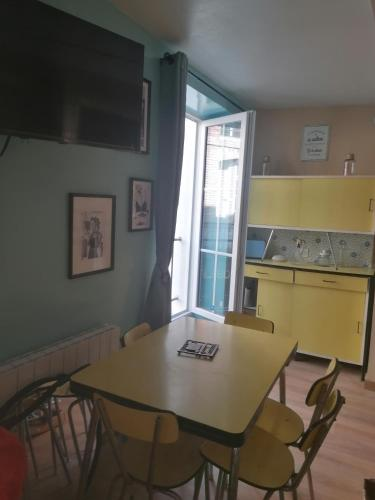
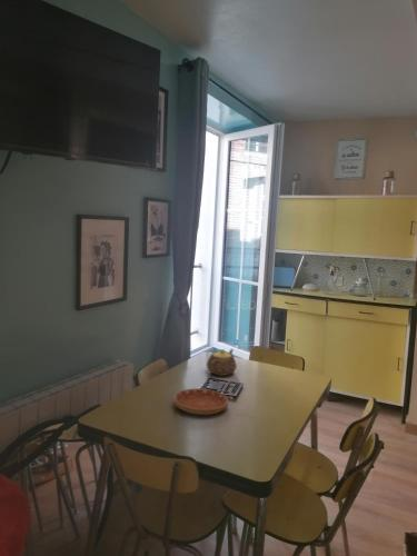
+ saucer [172,388,229,416]
+ teapot [206,348,238,377]
